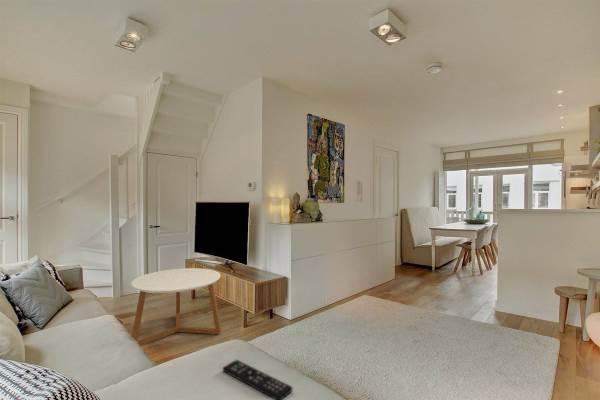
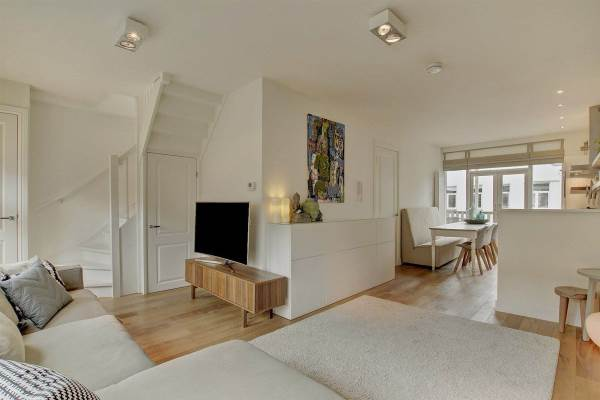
- remote control [222,359,293,400]
- coffee table [130,267,222,347]
